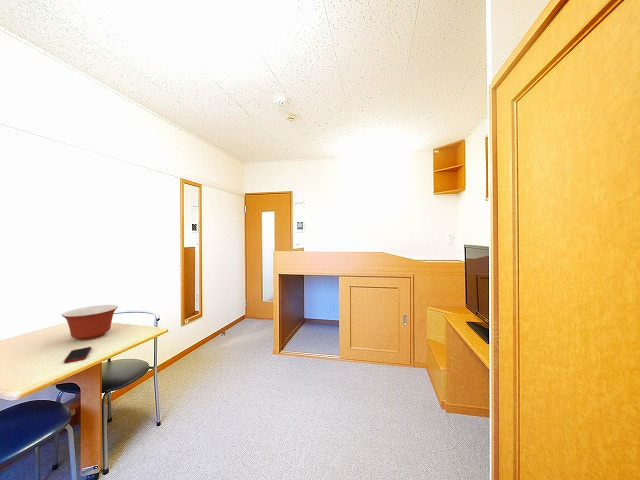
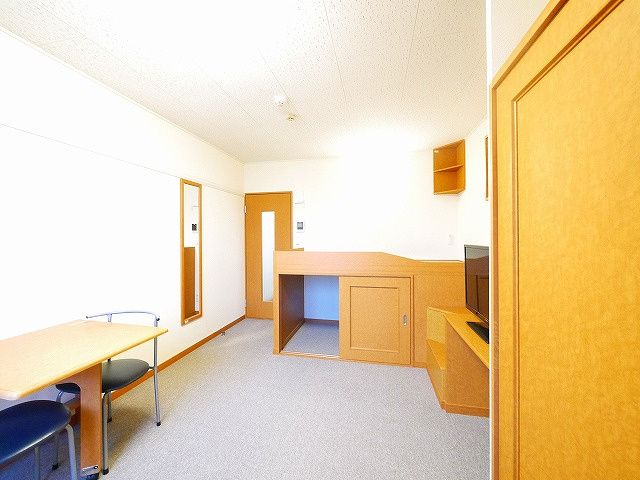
- mixing bowl [61,304,119,341]
- cell phone [63,346,92,364]
